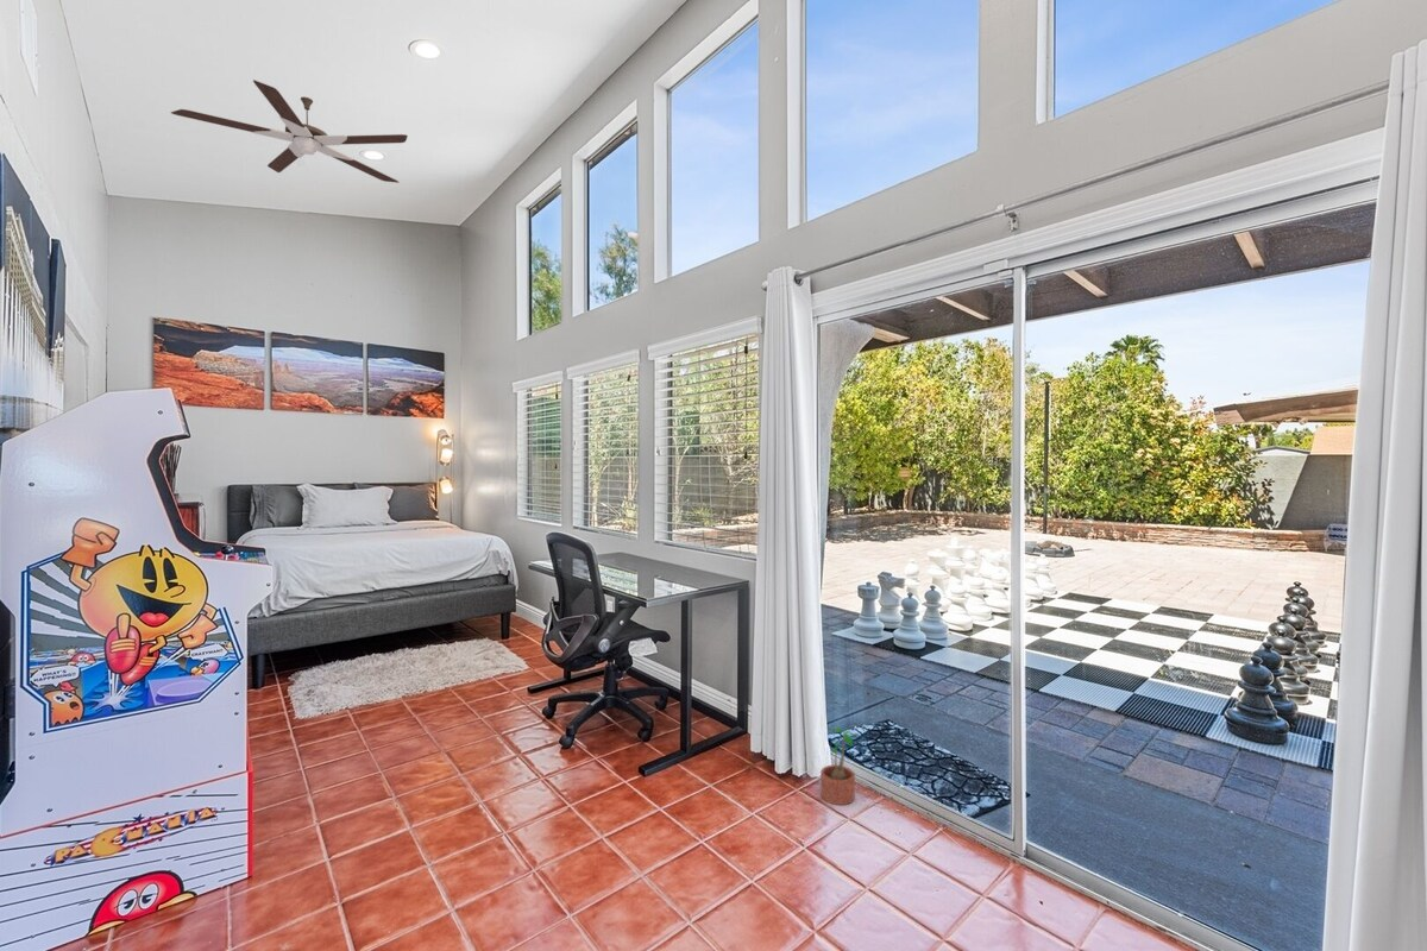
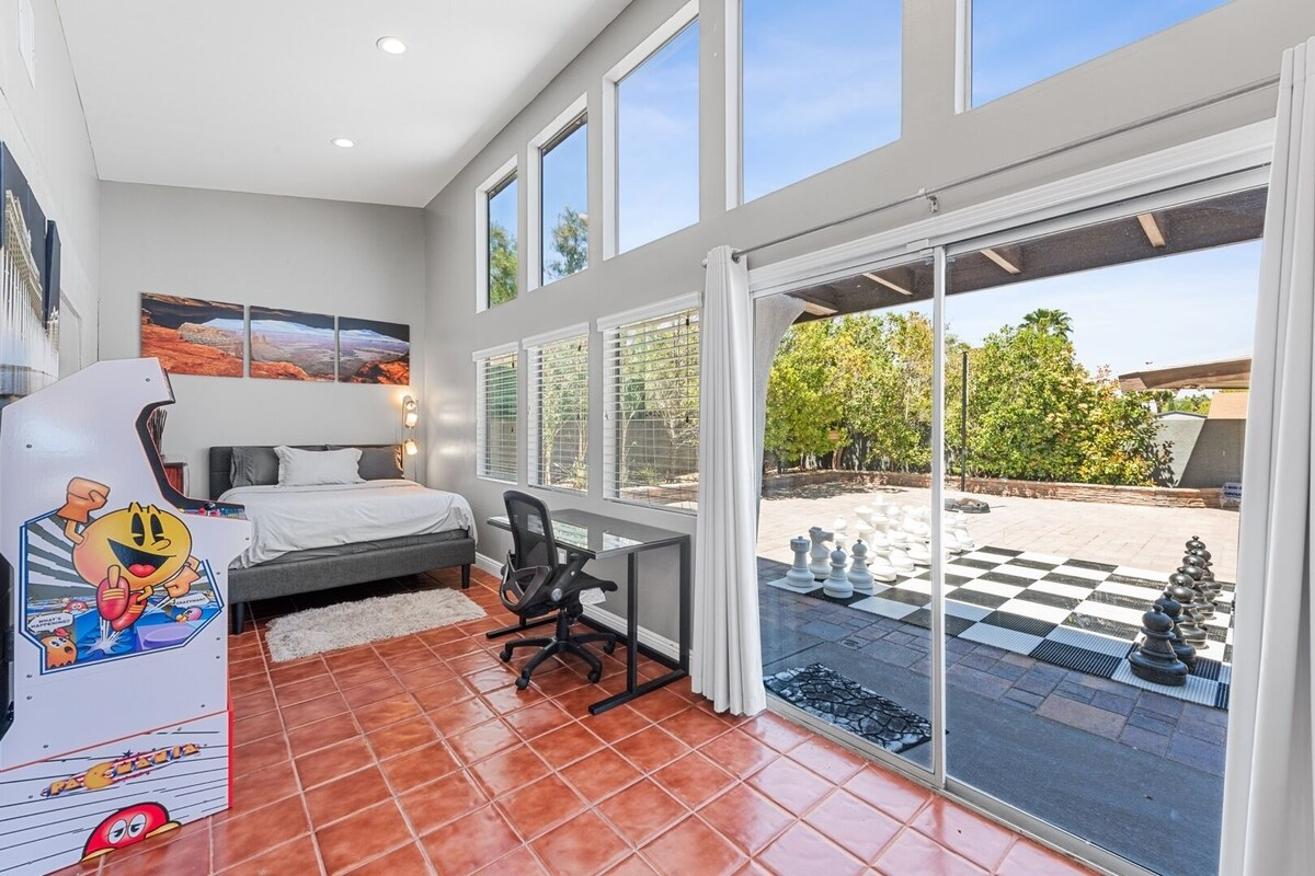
- potted plant [819,726,856,806]
- ceiling fan [169,78,409,184]
